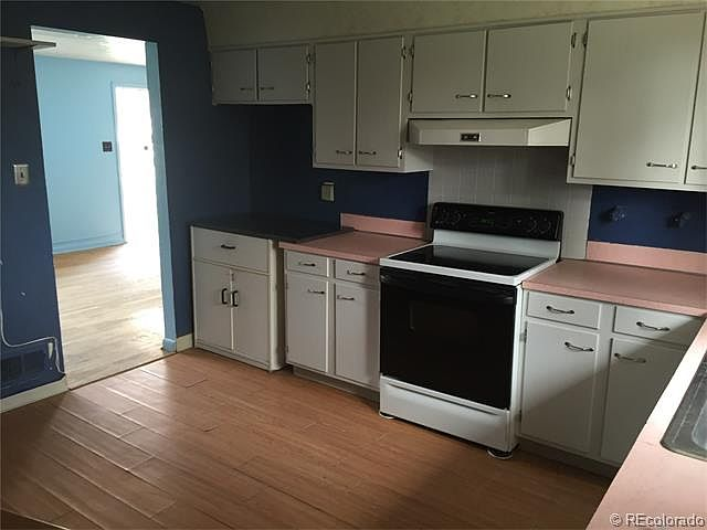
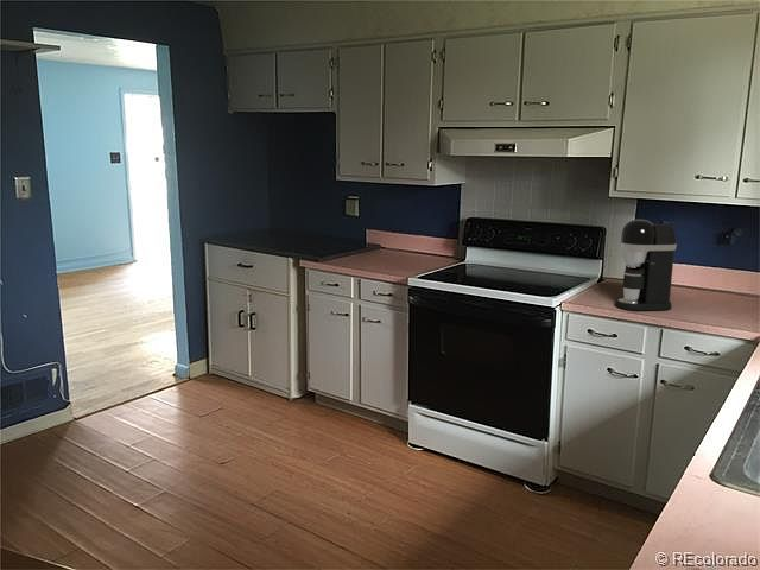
+ coffee maker [614,218,678,311]
